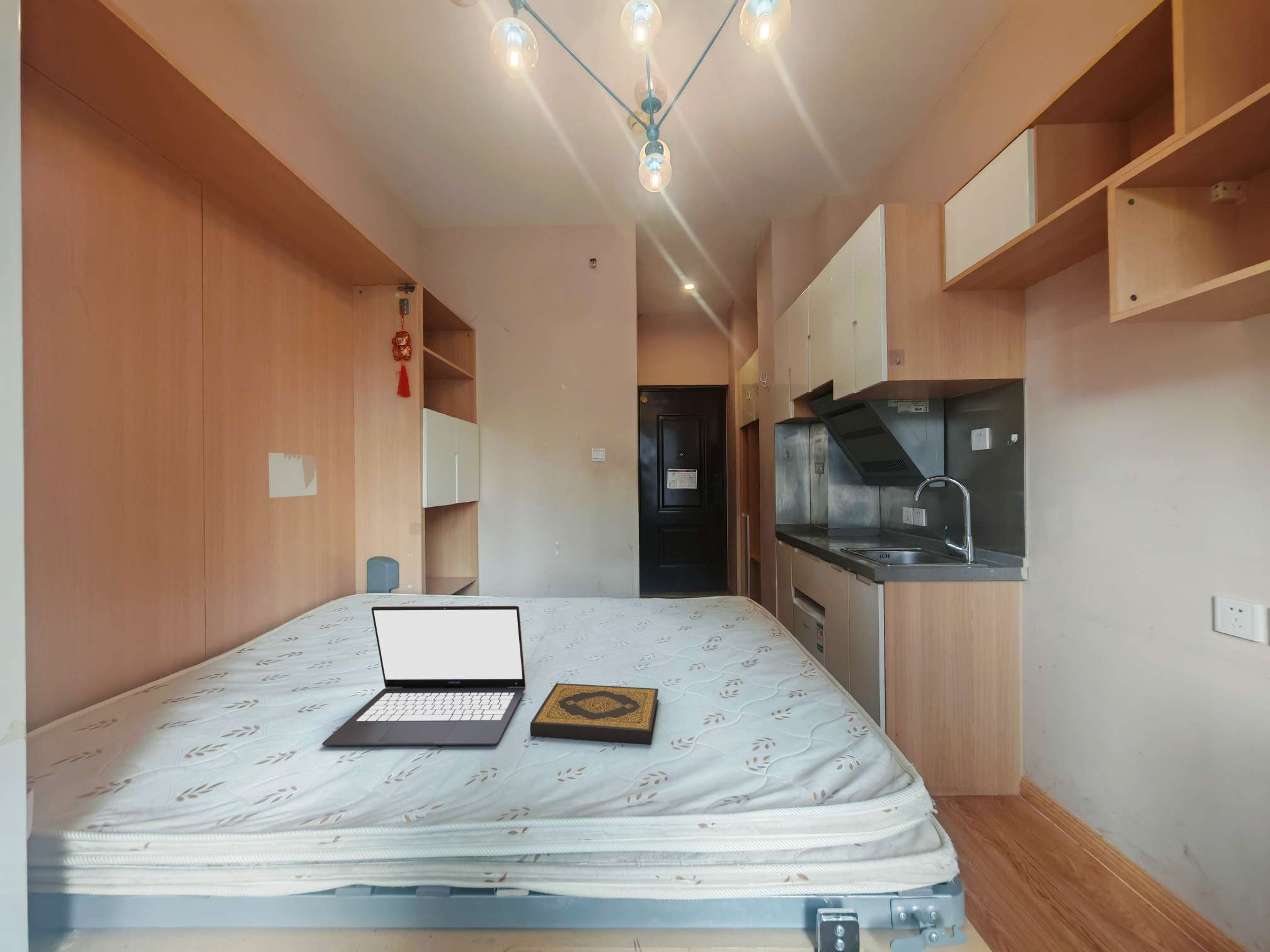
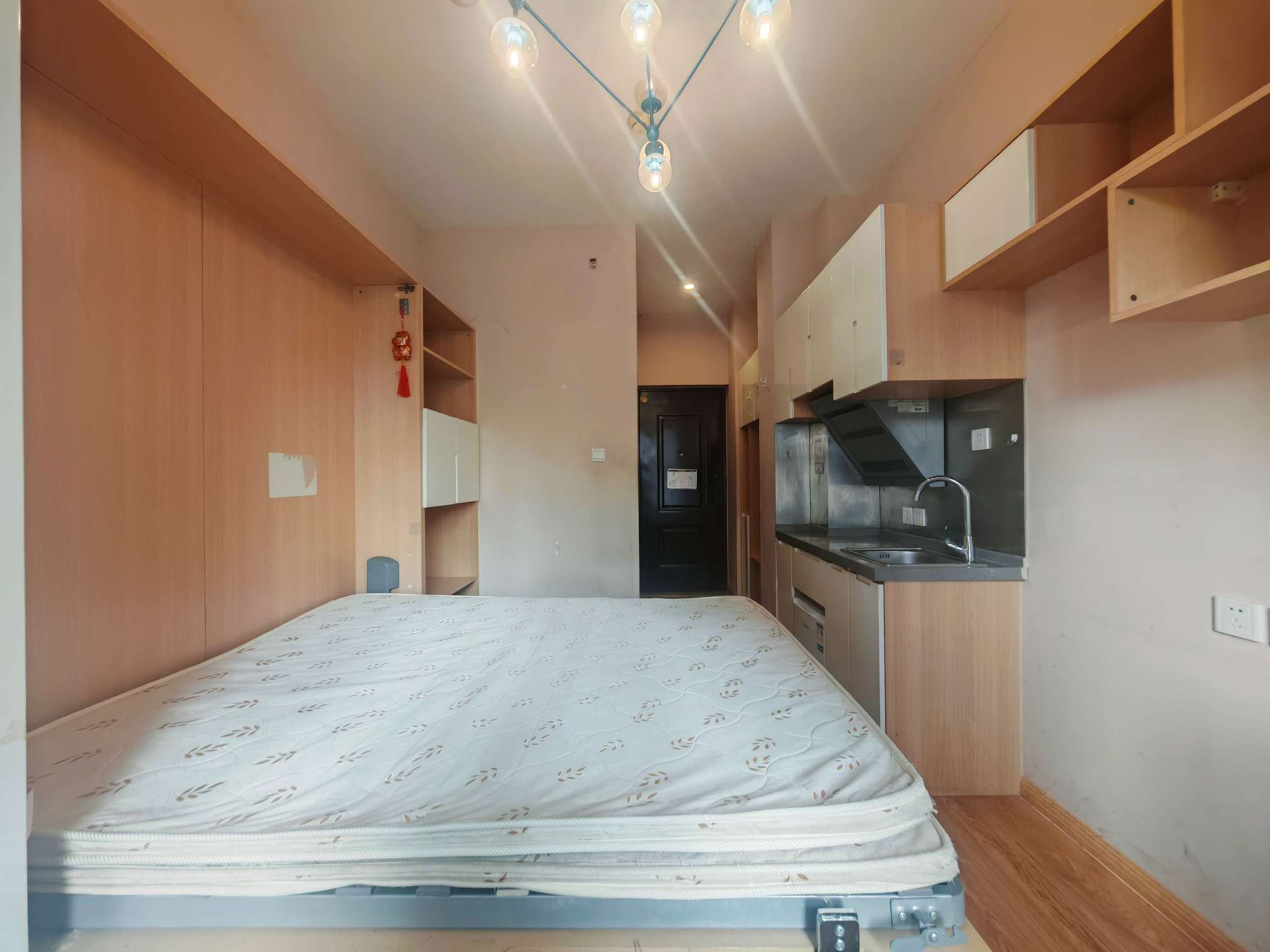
- hardback book [530,683,659,745]
- laptop [321,605,527,746]
